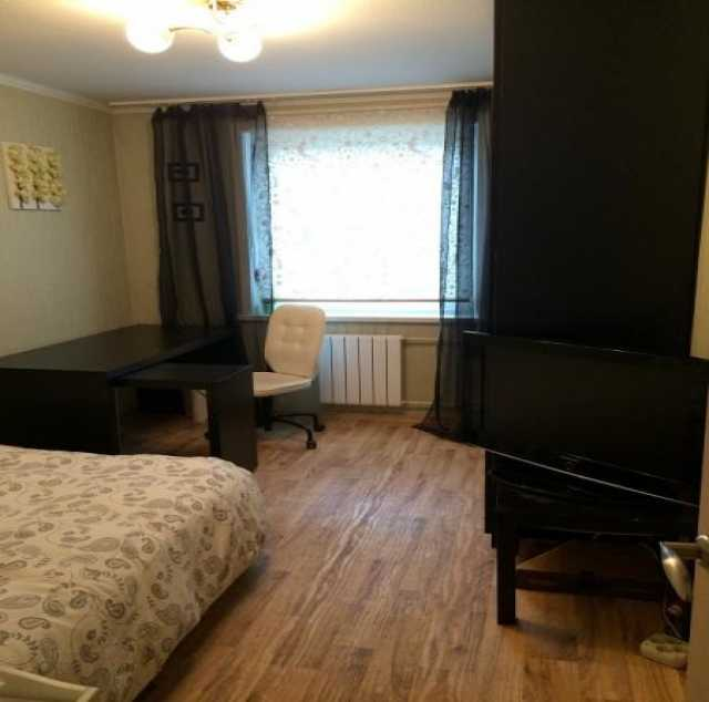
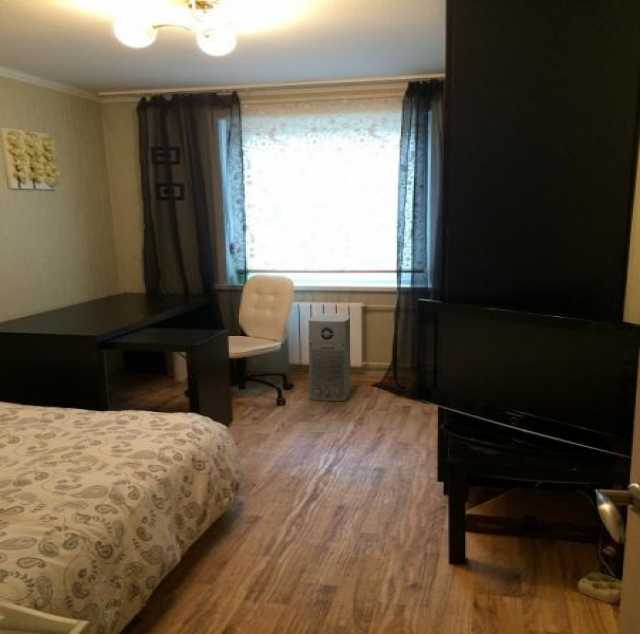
+ air purifier [308,312,351,402]
